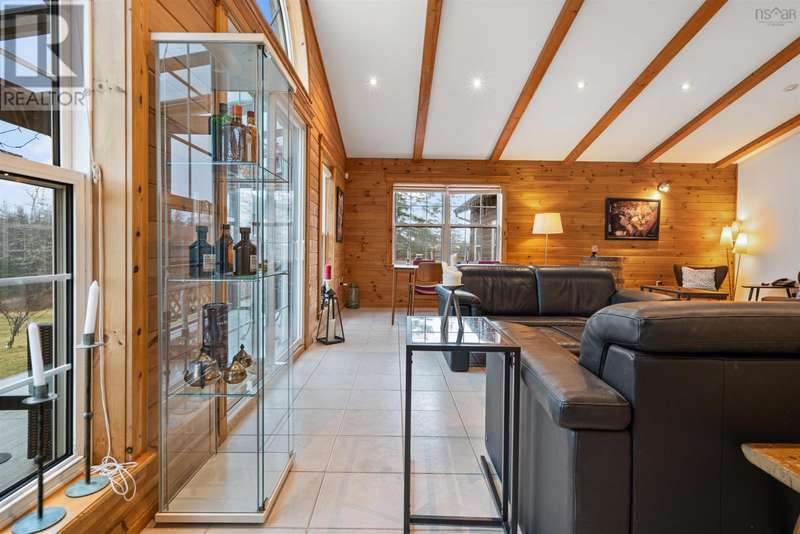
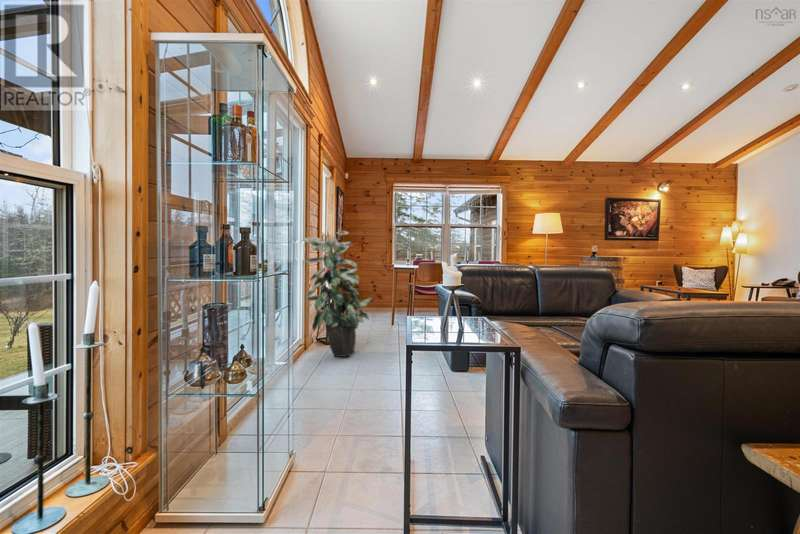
+ indoor plant [300,230,374,358]
